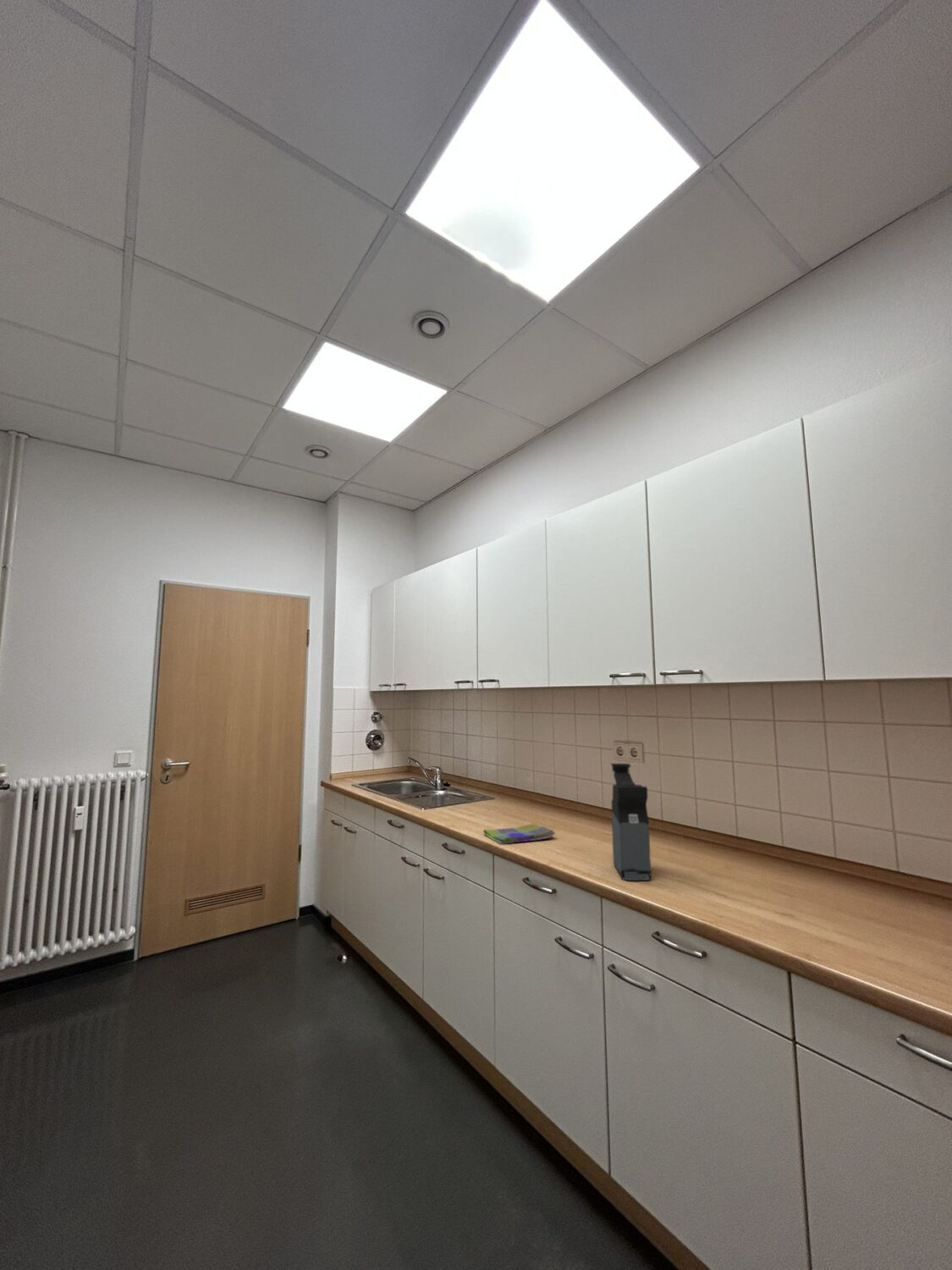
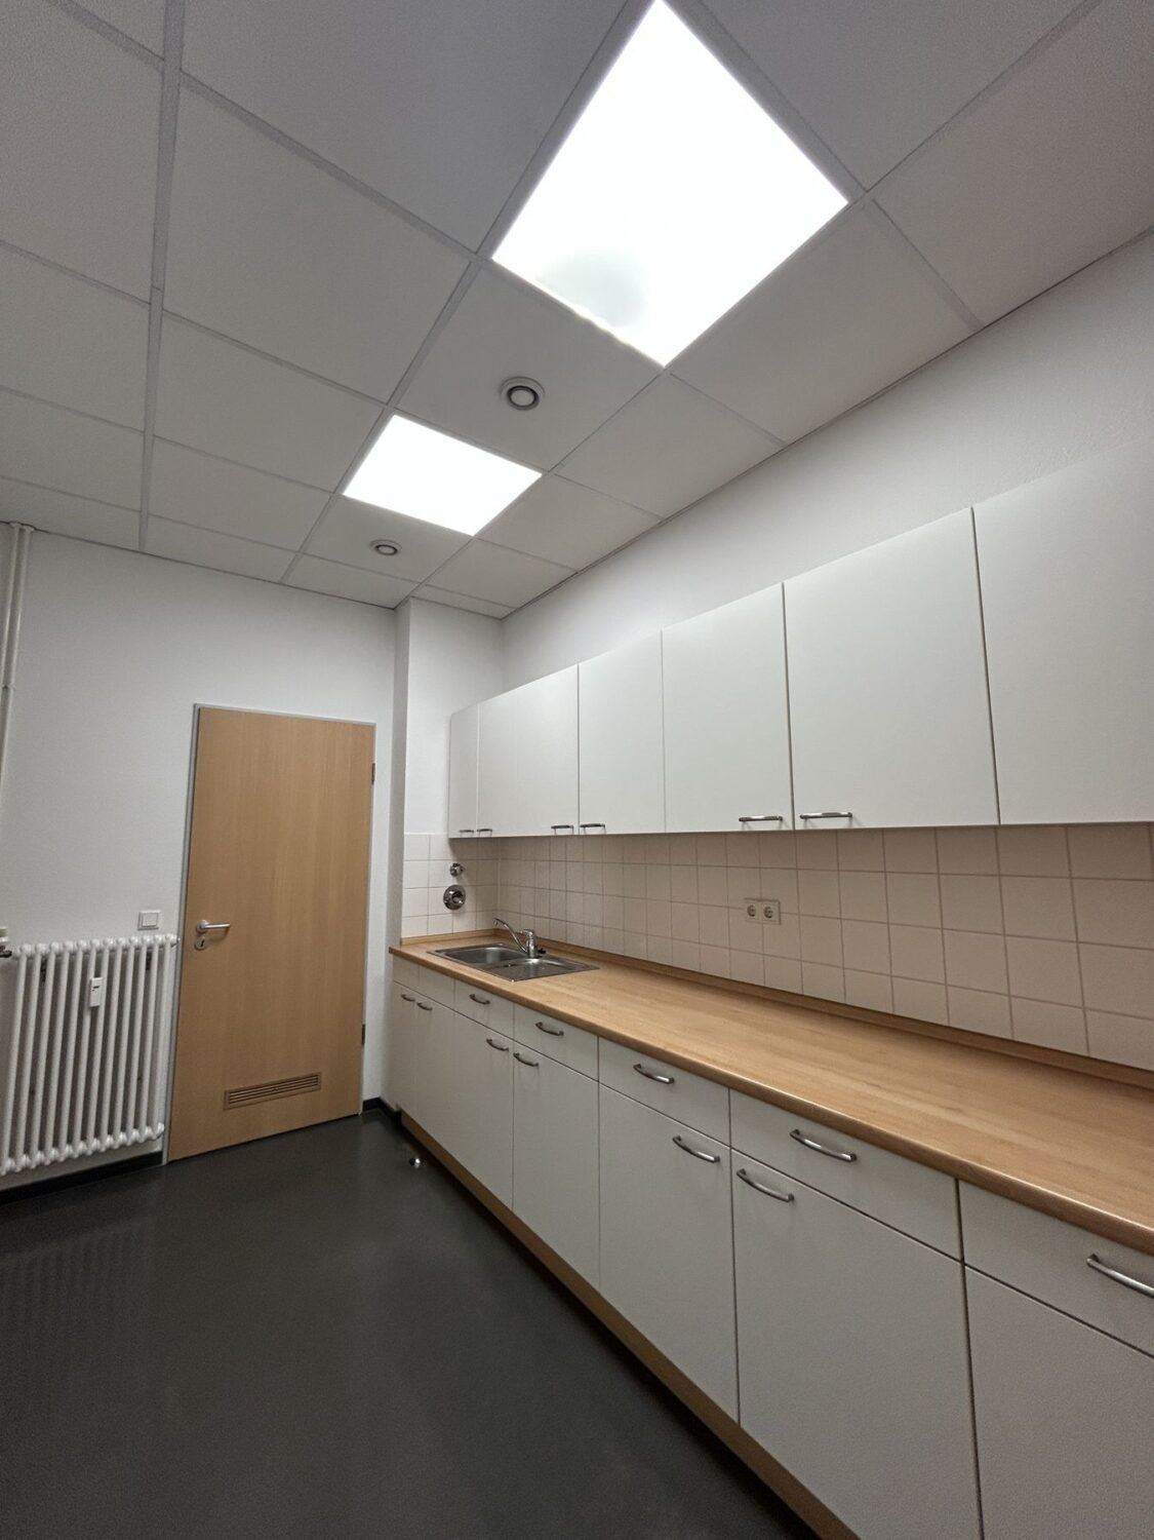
- coffee maker [609,763,652,881]
- dish towel [482,823,557,845]
